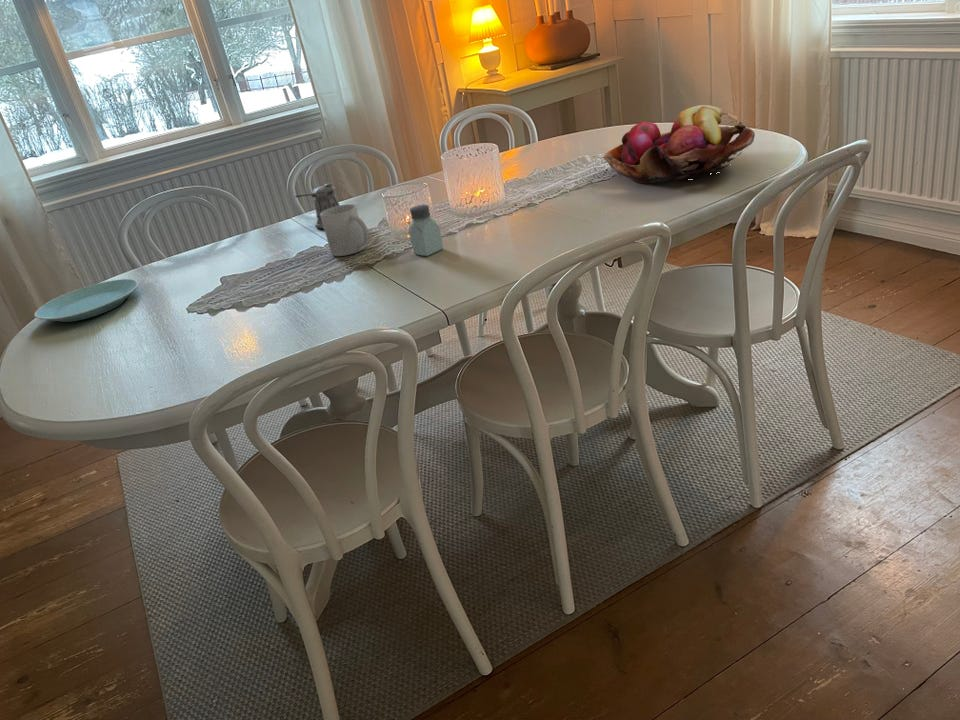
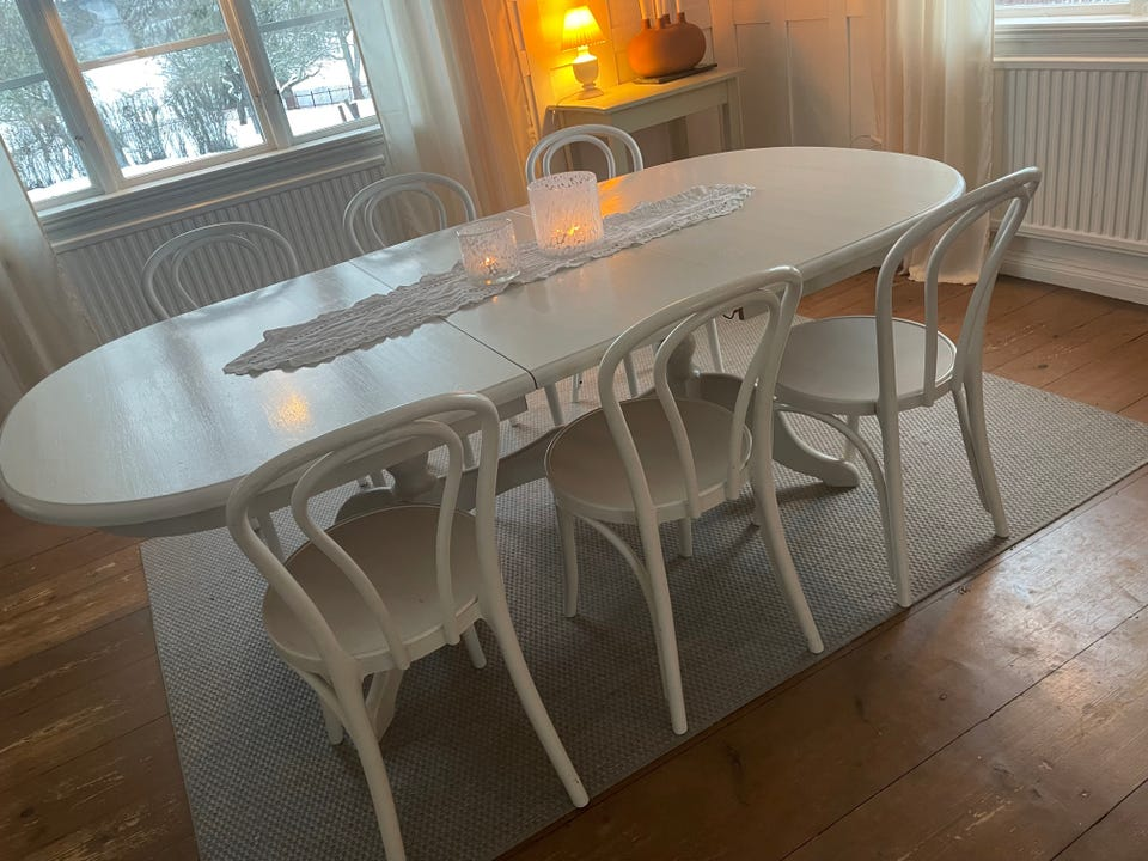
- mug [320,203,370,257]
- fruit basket [603,104,756,185]
- pepper shaker [294,182,340,230]
- saltshaker [408,204,445,257]
- plate [34,278,139,323]
